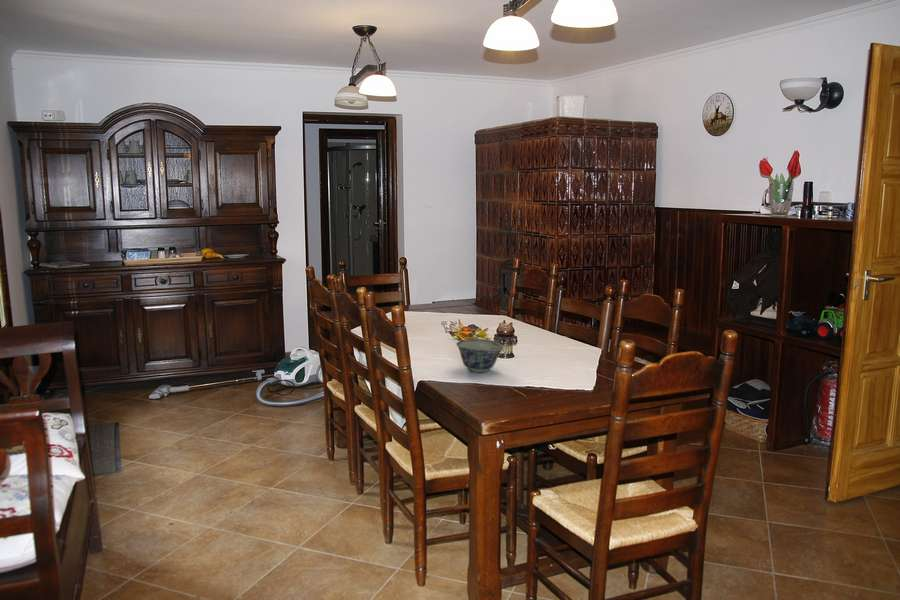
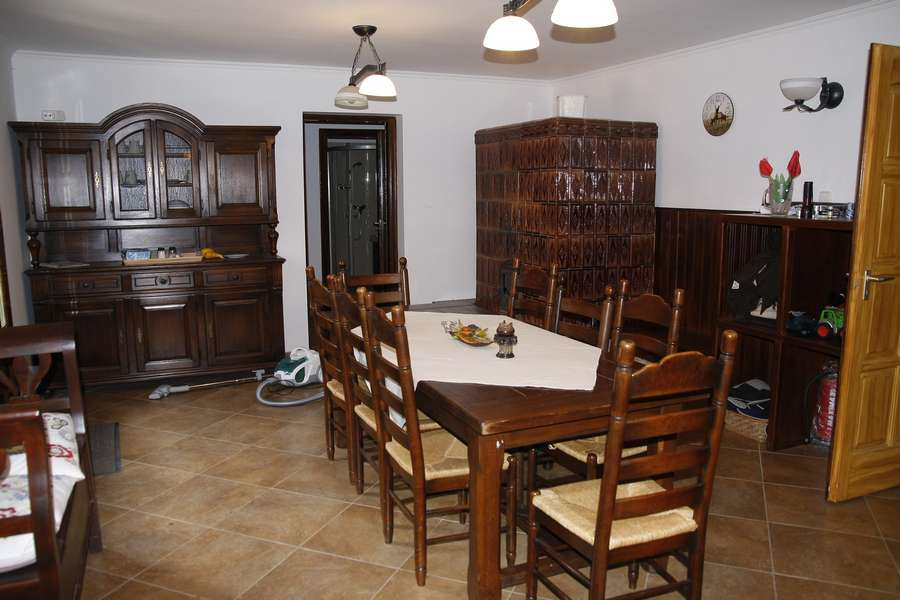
- bowl [455,338,504,373]
